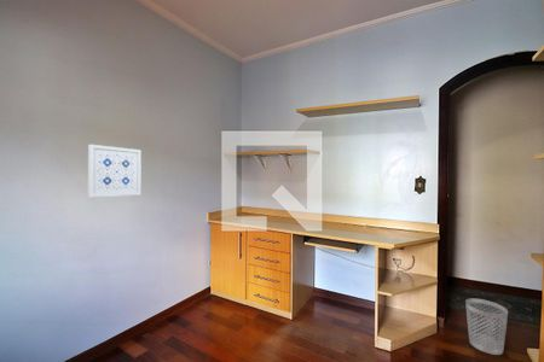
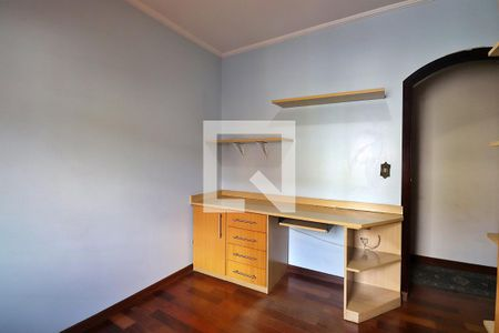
- wastebasket [464,297,509,356]
- wall art [87,144,143,198]
